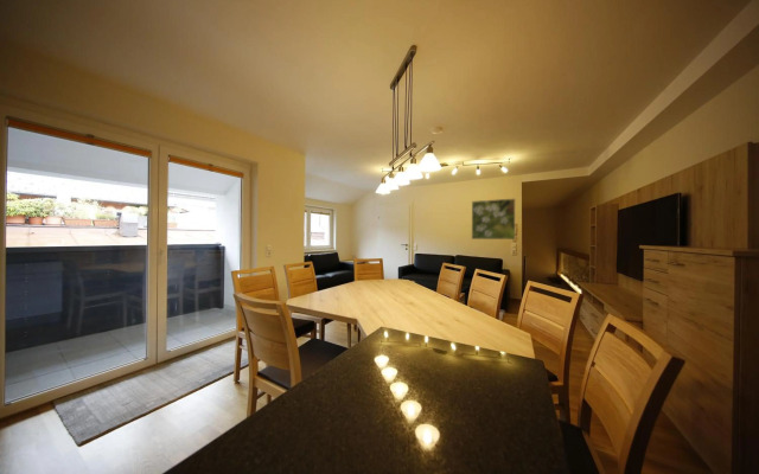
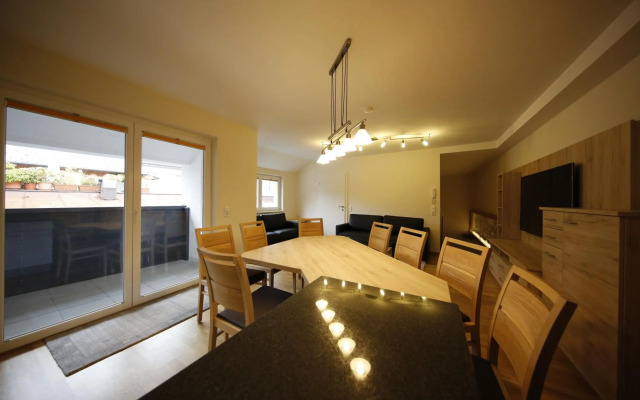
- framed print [471,198,516,241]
